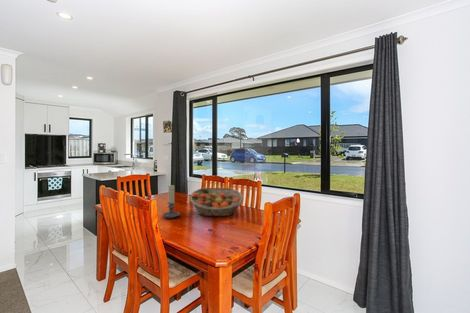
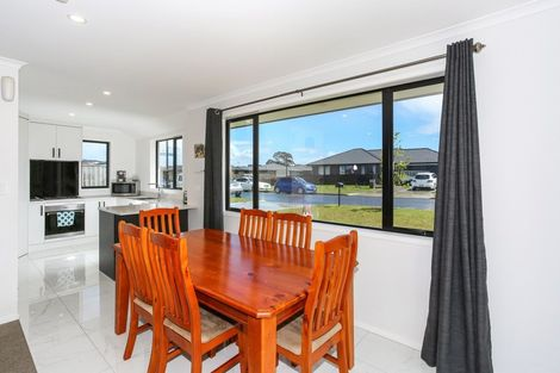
- candle holder [161,184,181,219]
- fruit basket [188,186,244,217]
